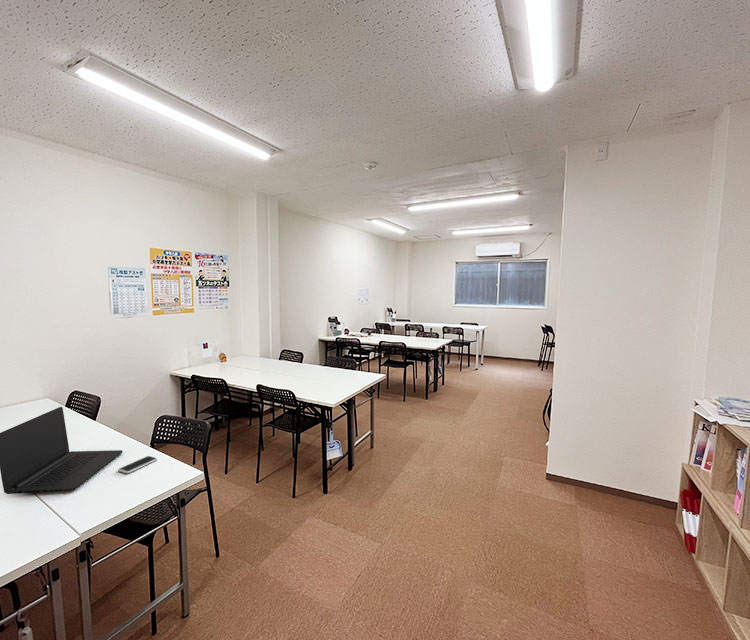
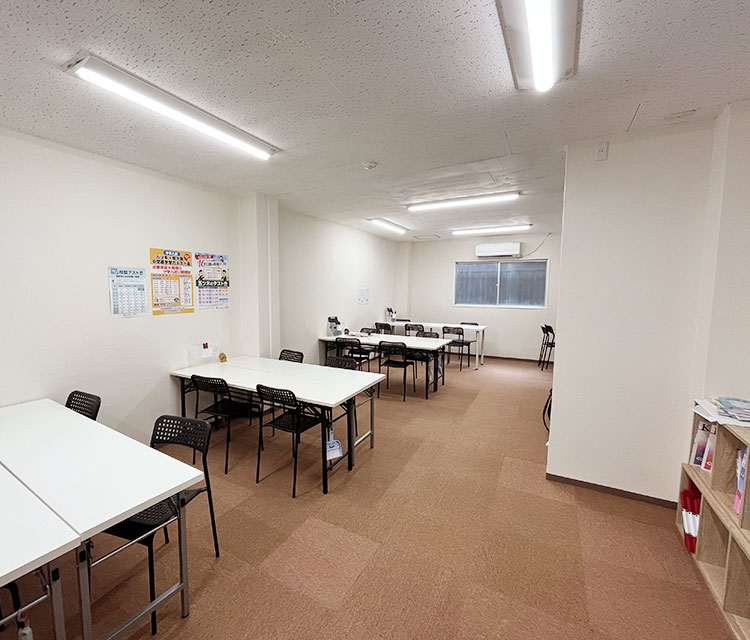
- smartphone [117,455,158,474]
- laptop [0,406,123,495]
